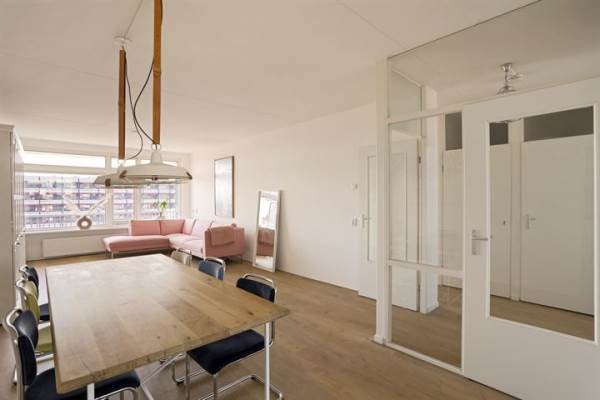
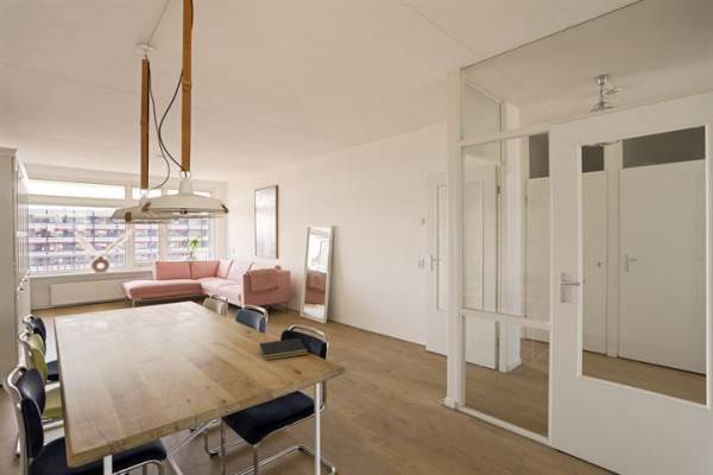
+ notepad [259,337,309,361]
